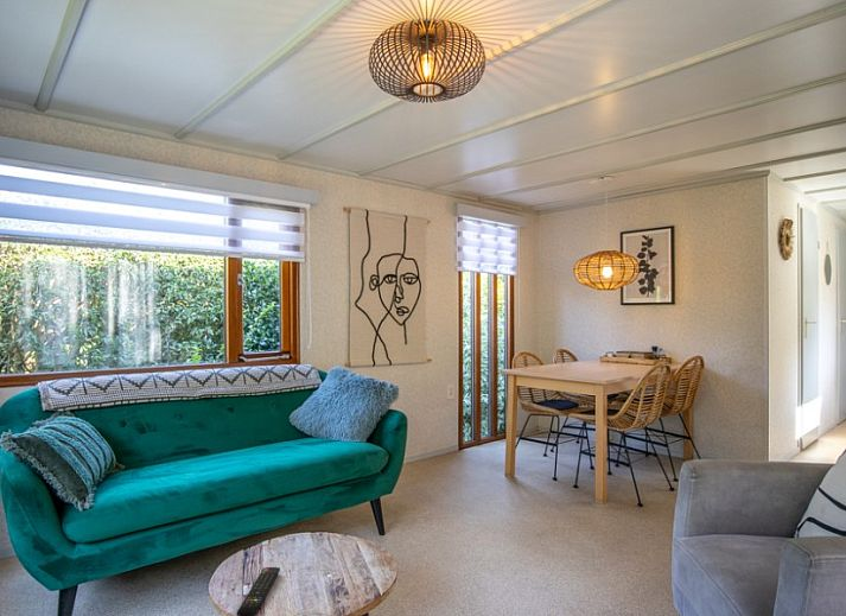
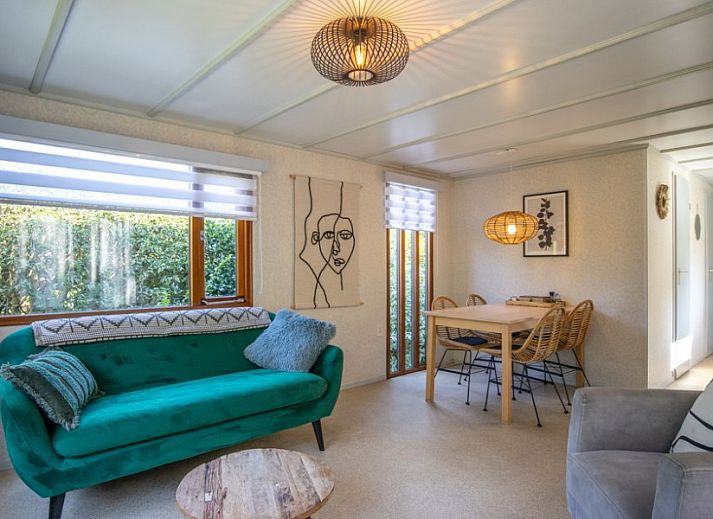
- remote control [236,566,281,616]
